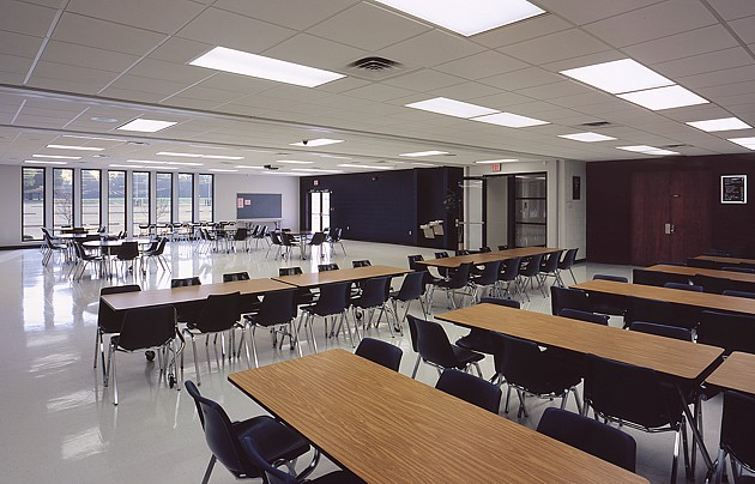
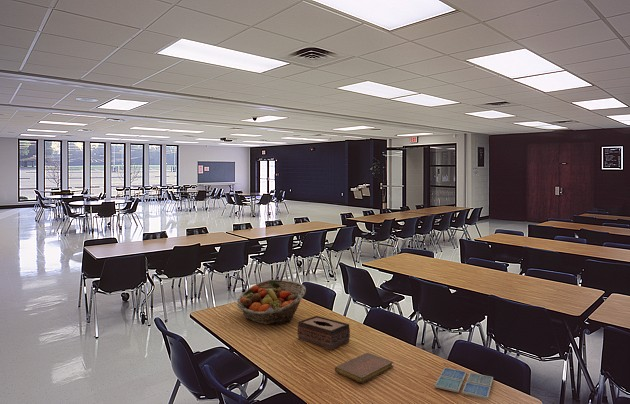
+ notebook [334,352,394,384]
+ fruit basket [236,279,307,325]
+ drink coaster [434,367,494,400]
+ tissue box [297,315,351,351]
